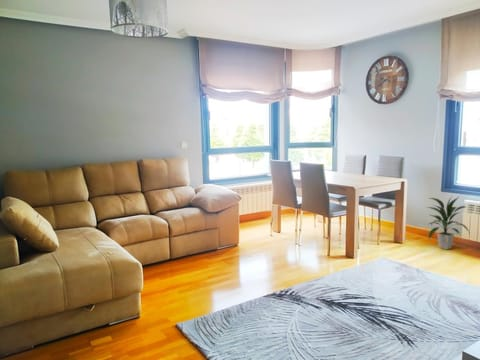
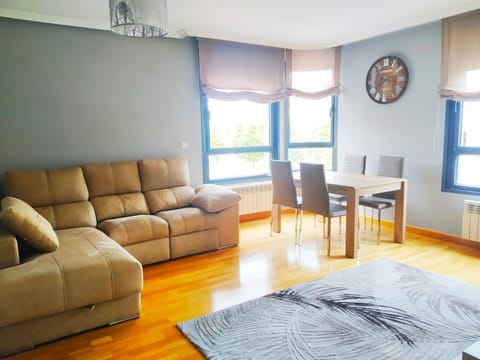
- indoor plant [426,195,470,250]
